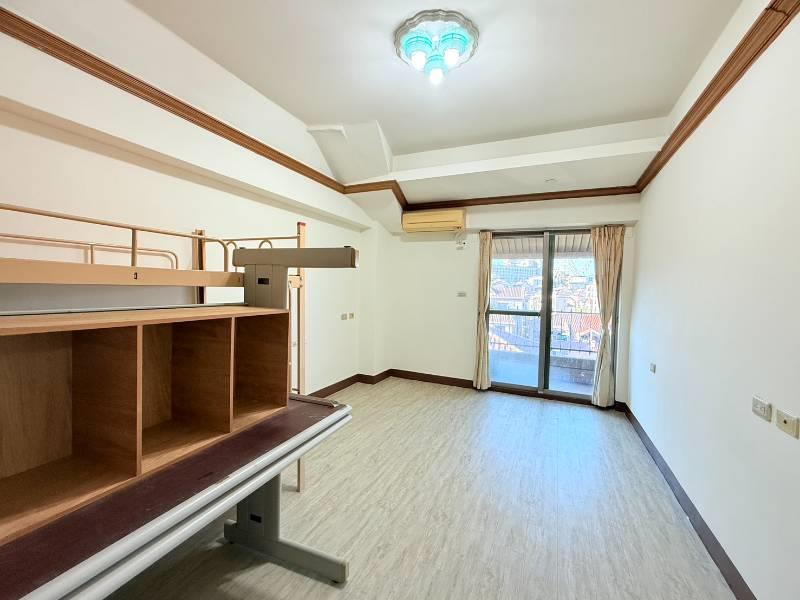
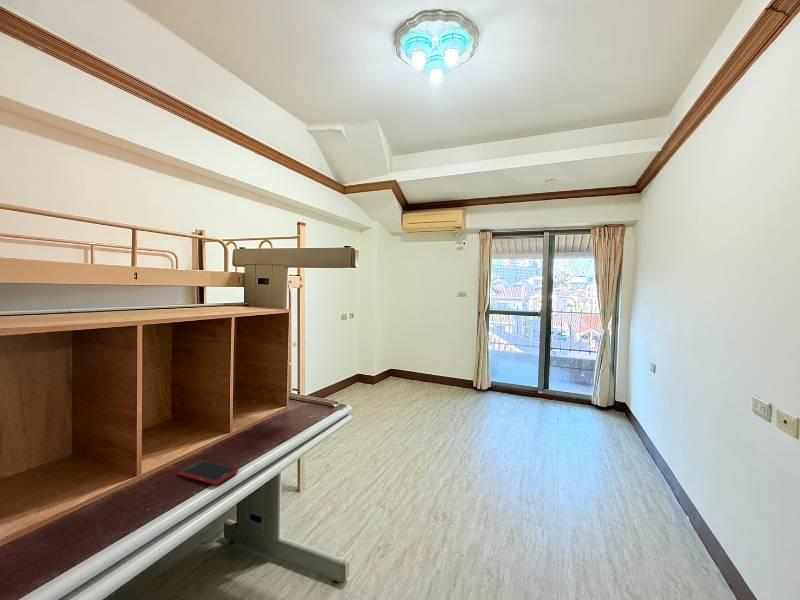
+ cell phone [177,459,239,486]
